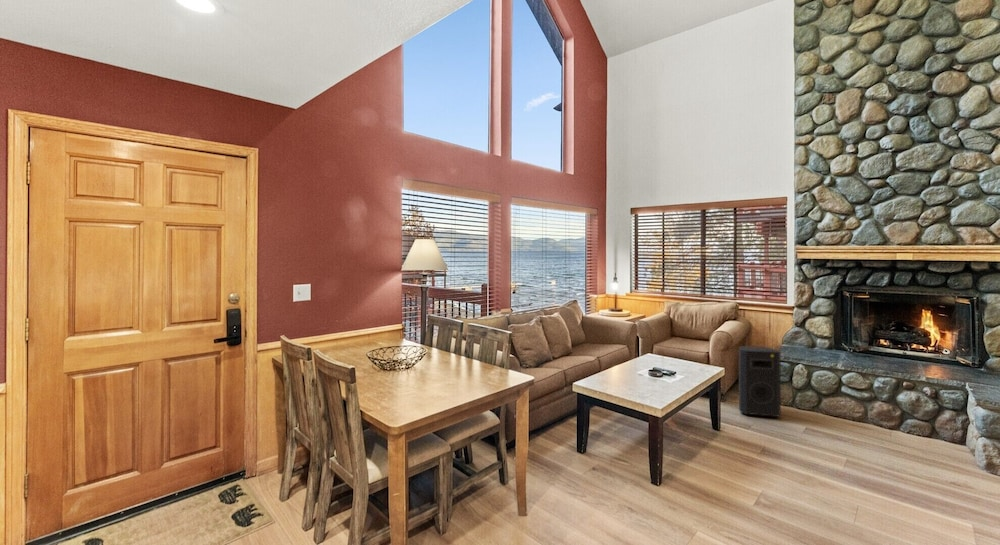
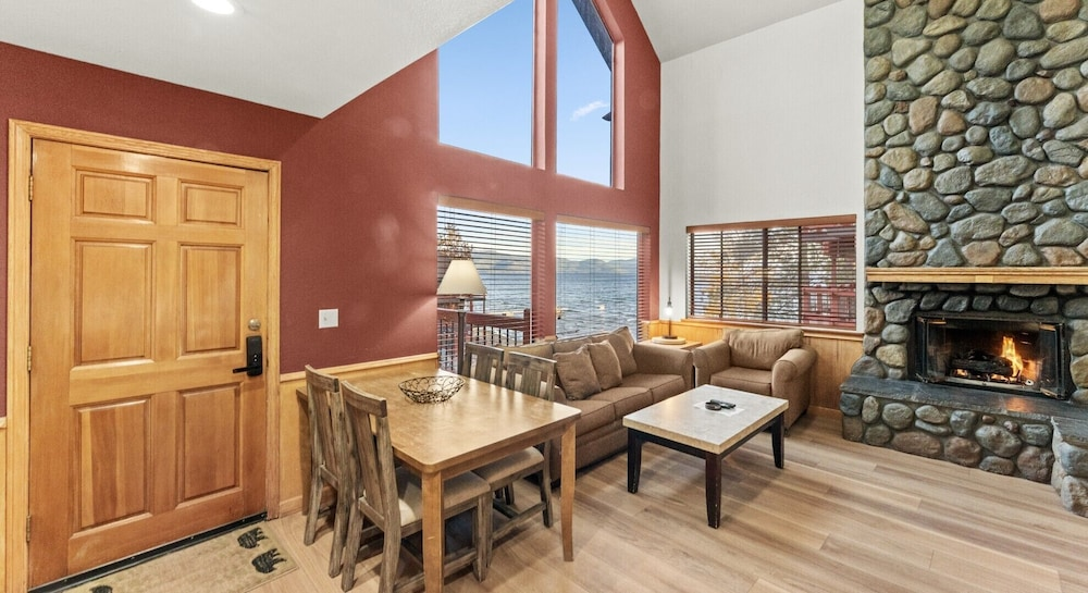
- speaker [738,345,782,418]
